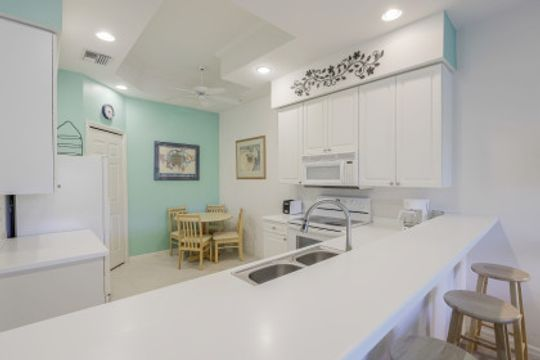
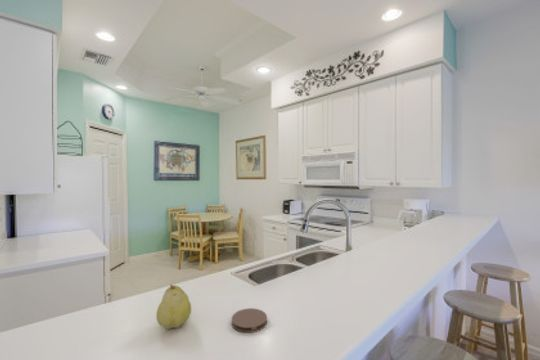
+ coaster [231,307,268,334]
+ fruit [155,284,192,330]
